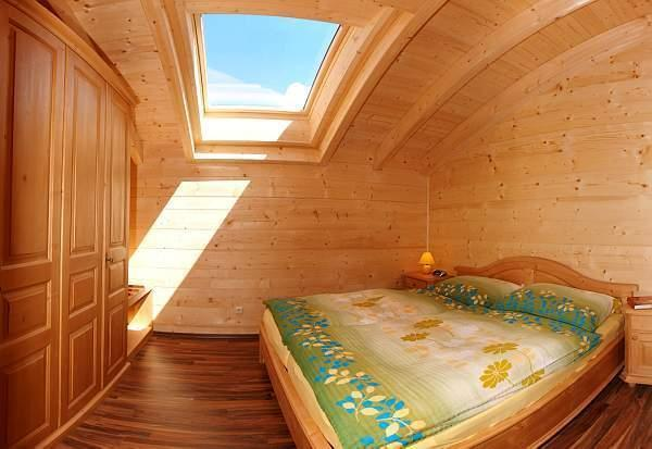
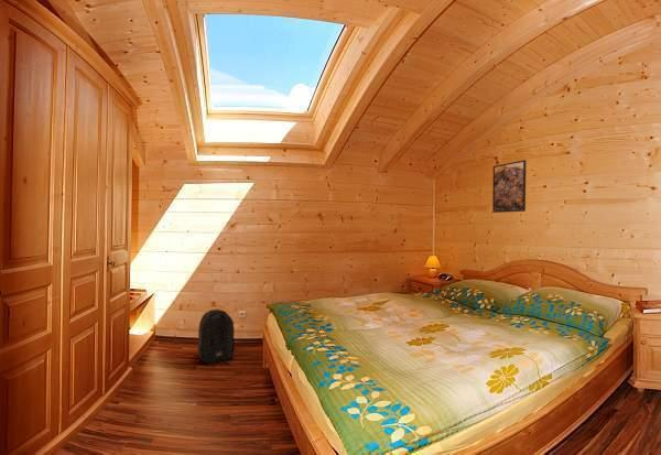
+ backpack [197,308,236,369]
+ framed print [491,159,527,214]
